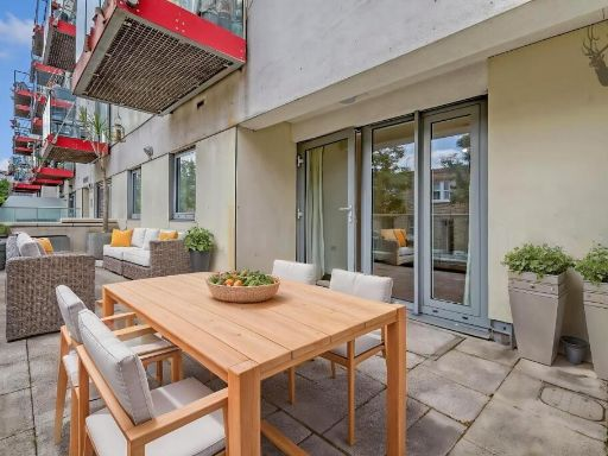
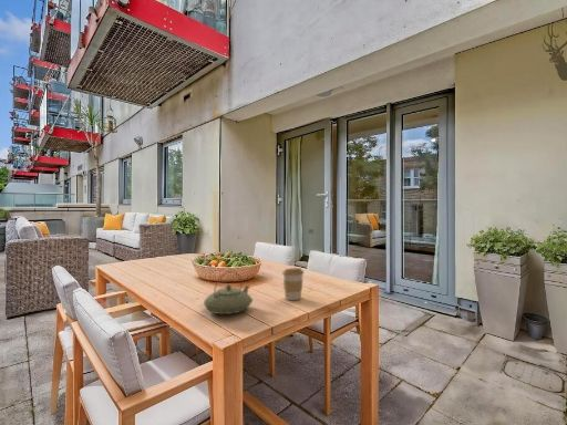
+ teapot [203,270,254,315]
+ coffee cup [281,267,305,301]
